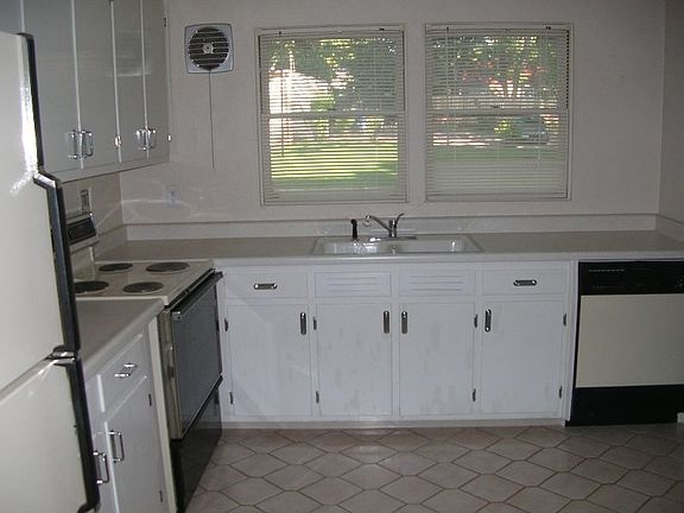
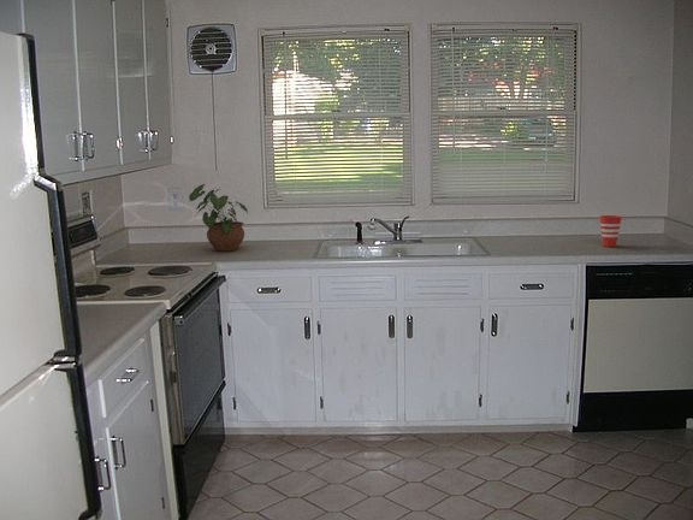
+ cup [599,214,623,248]
+ potted plant [188,183,249,253]
